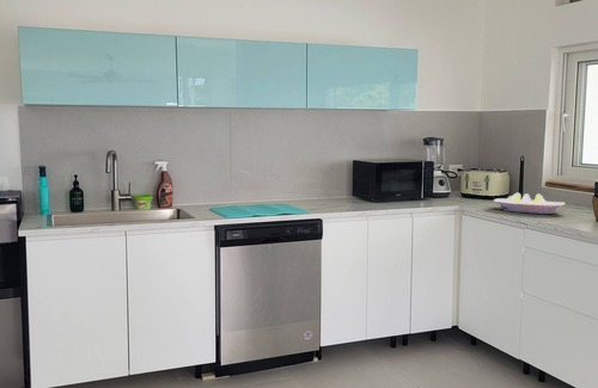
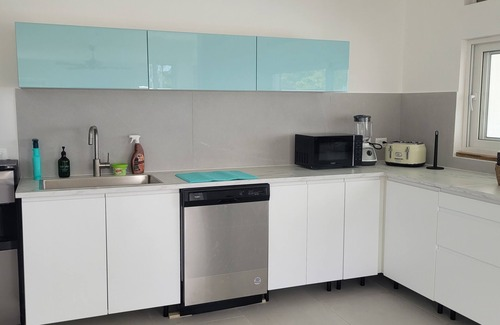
- fruit bowl [493,192,566,215]
